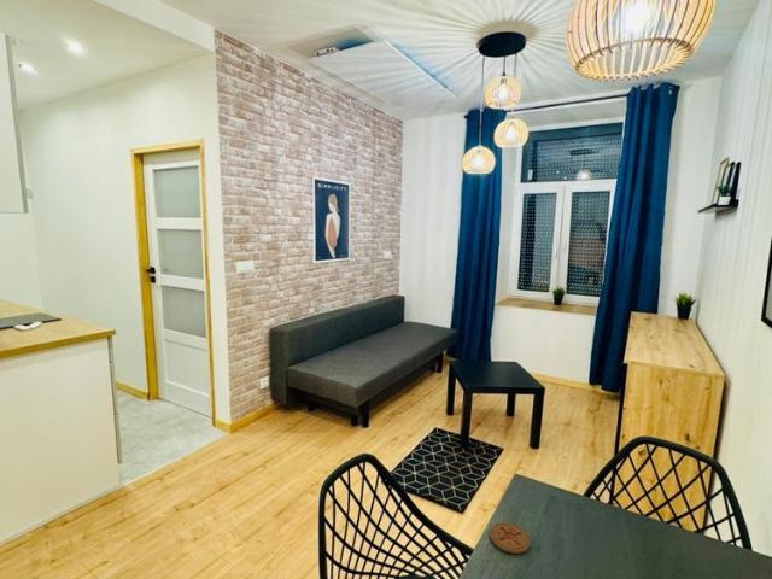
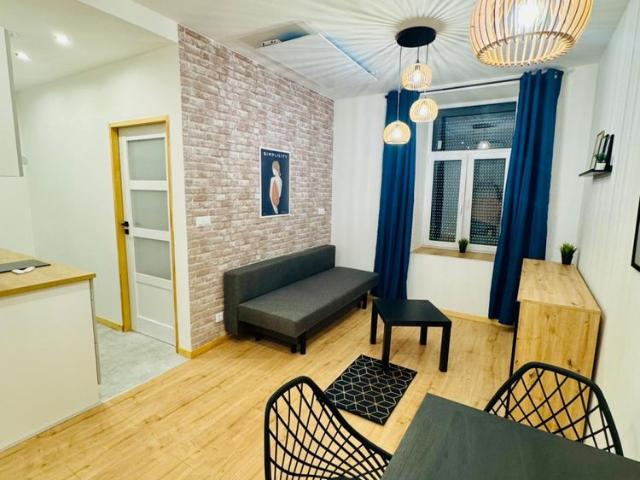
- coaster [489,521,532,555]
